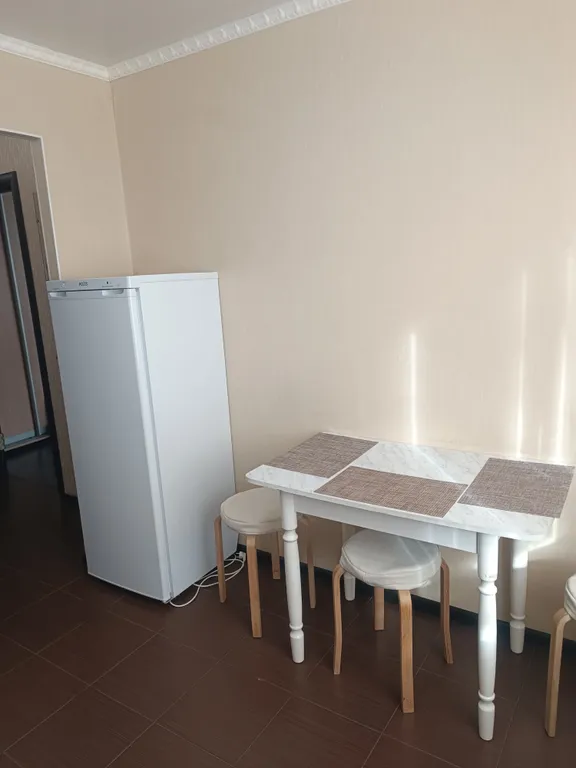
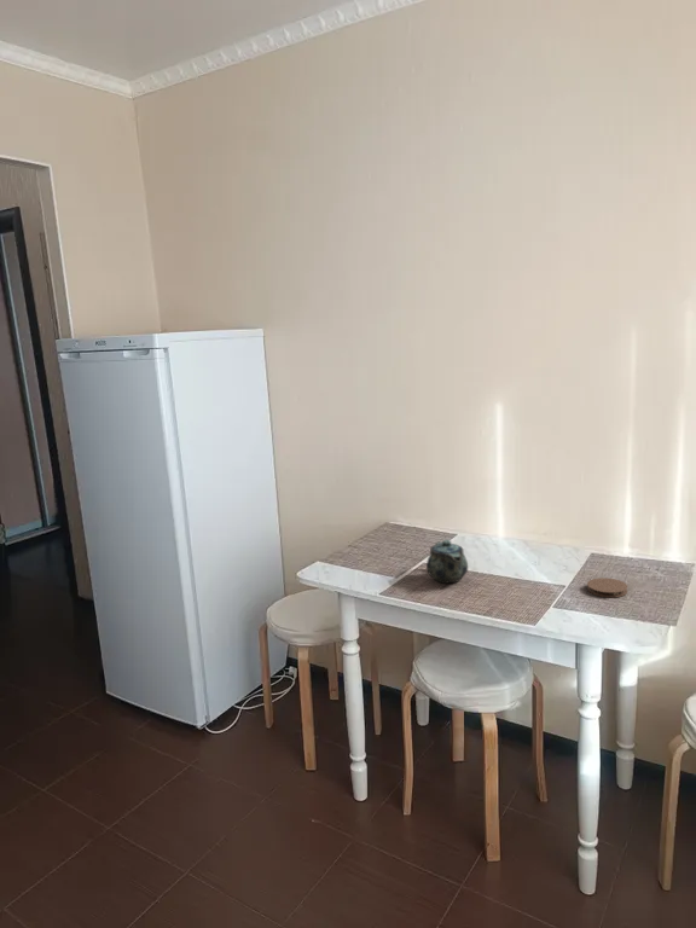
+ chinaware [425,539,469,585]
+ coaster [586,576,628,598]
